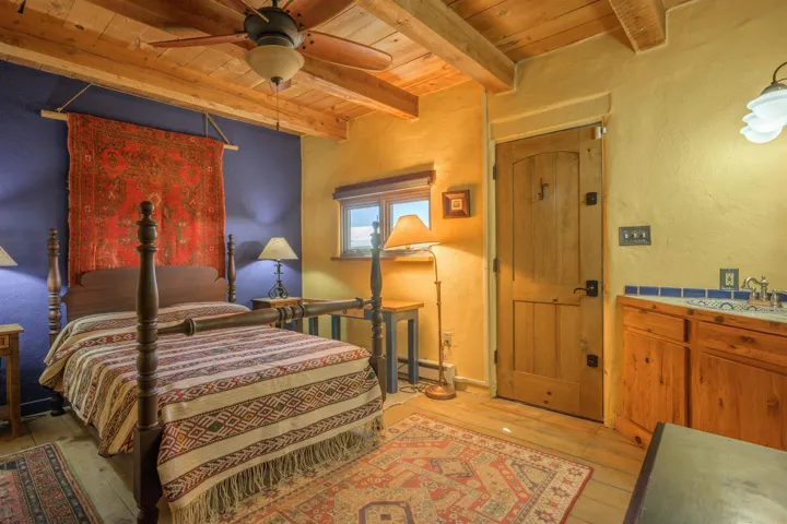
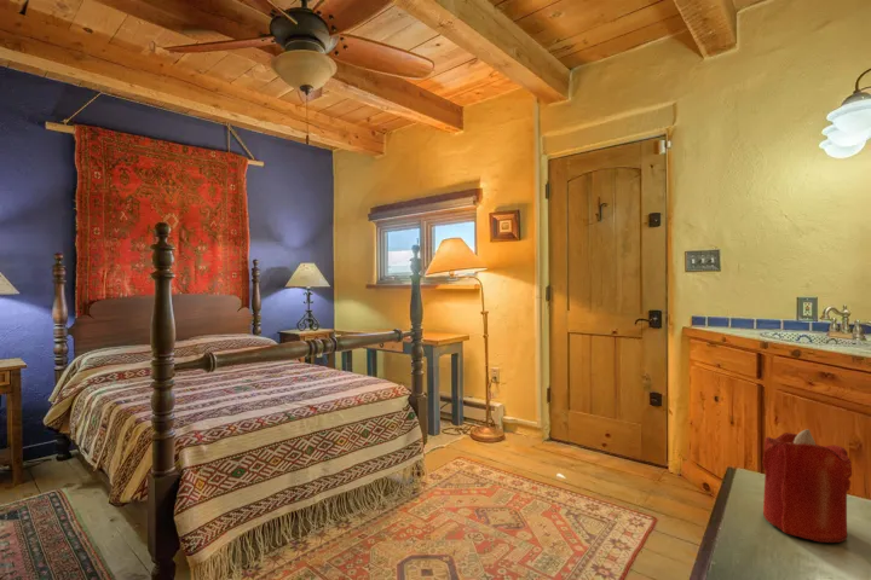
+ candle [761,428,853,544]
